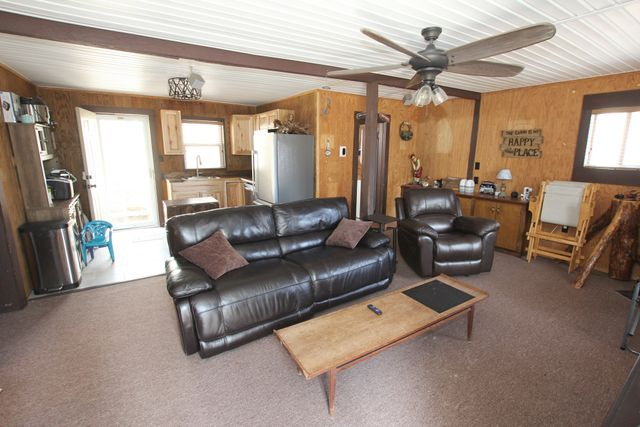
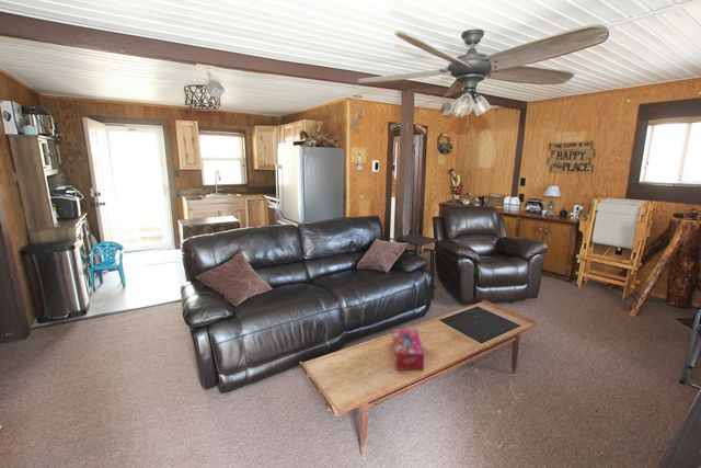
+ tissue box [391,328,425,372]
